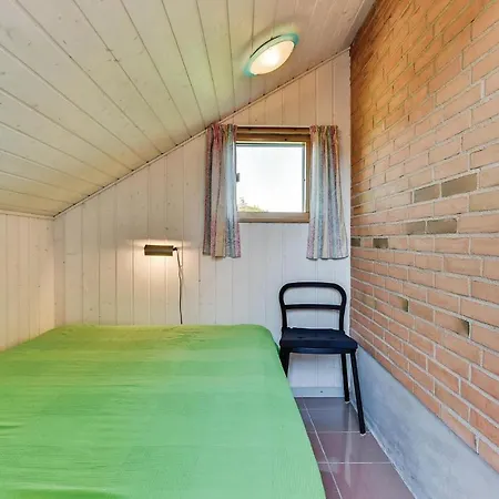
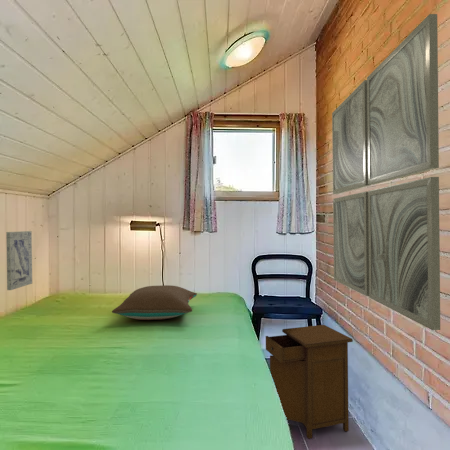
+ wall art [331,13,441,331]
+ nightstand [265,324,354,440]
+ wall art [5,230,33,291]
+ pillow [111,284,198,321]
